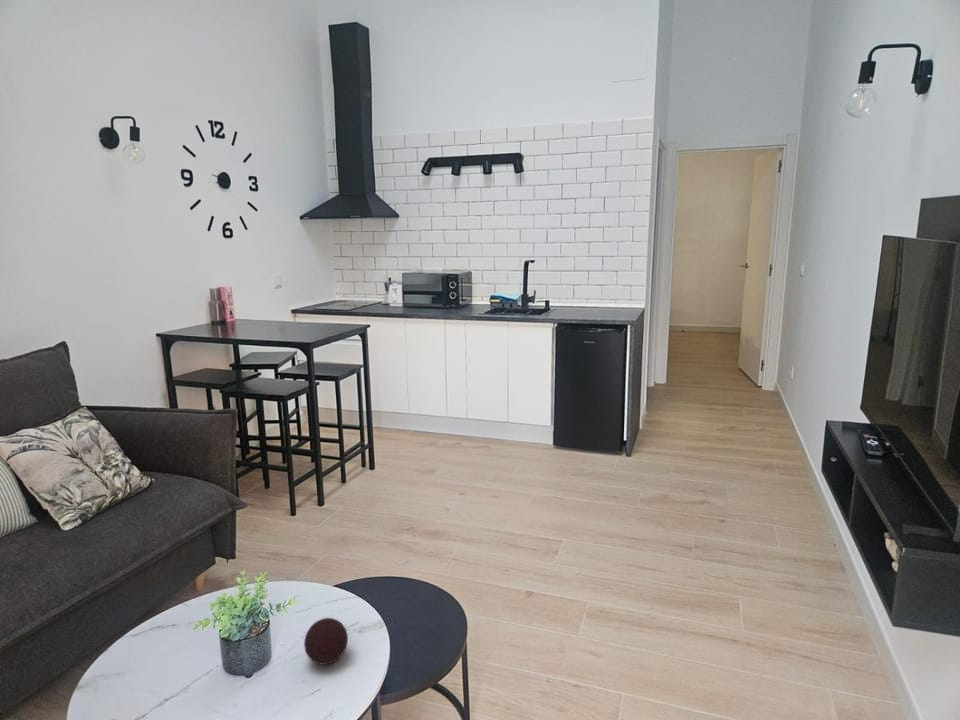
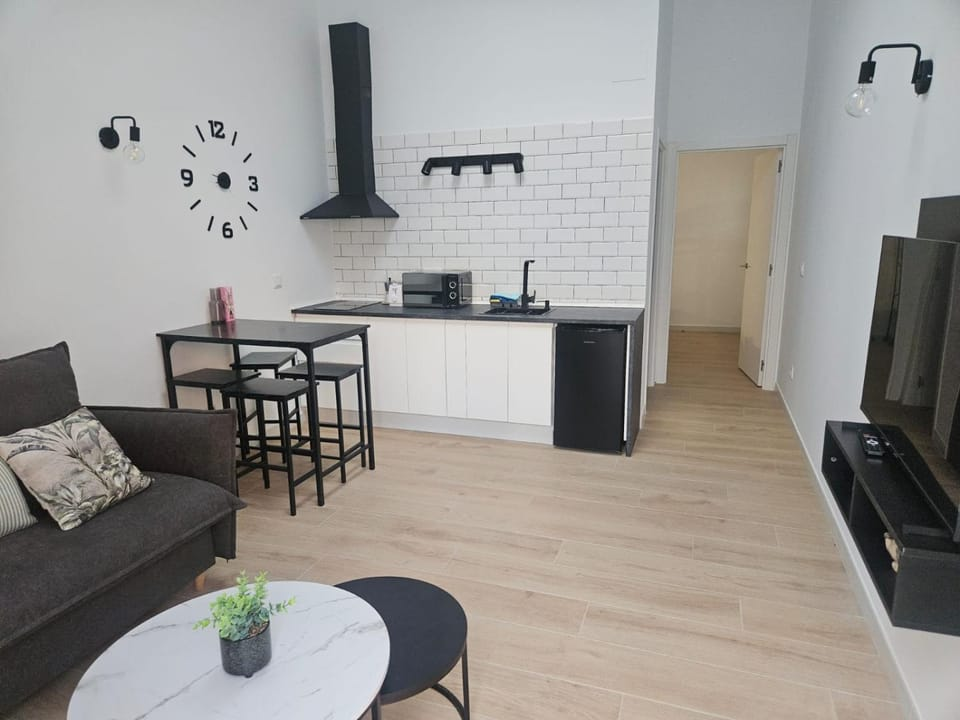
- decorative ball [303,617,349,666]
